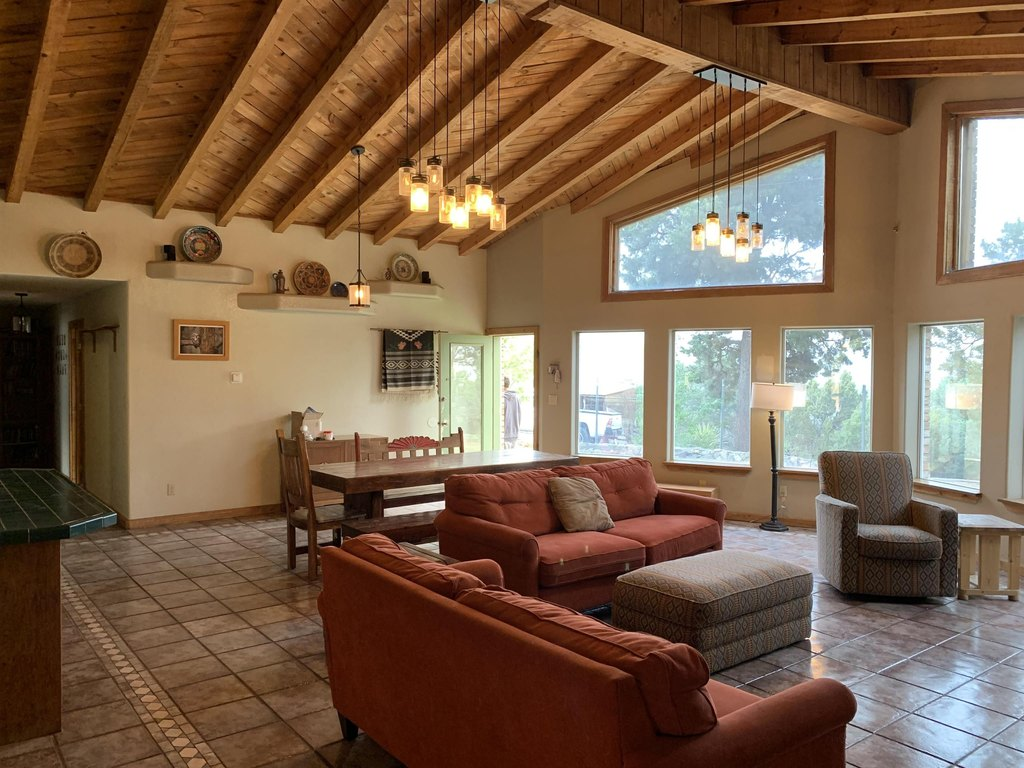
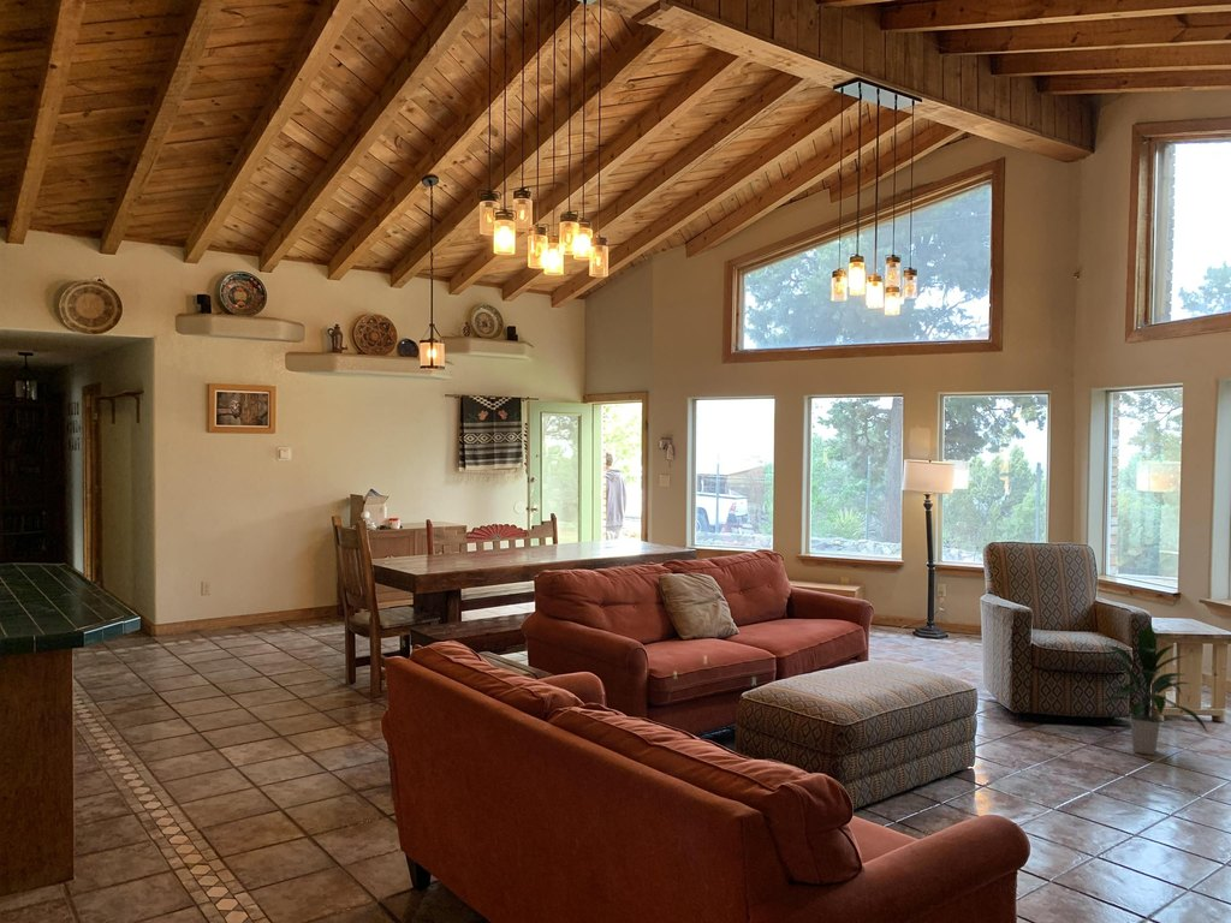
+ indoor plant [1096,621,1211,756]
